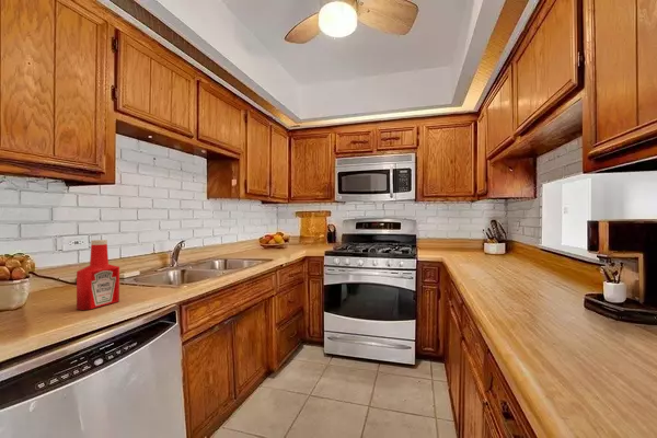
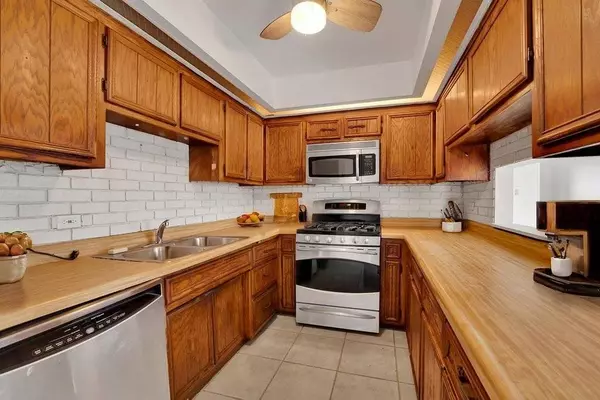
- soap bottle [76,239,120,311]
